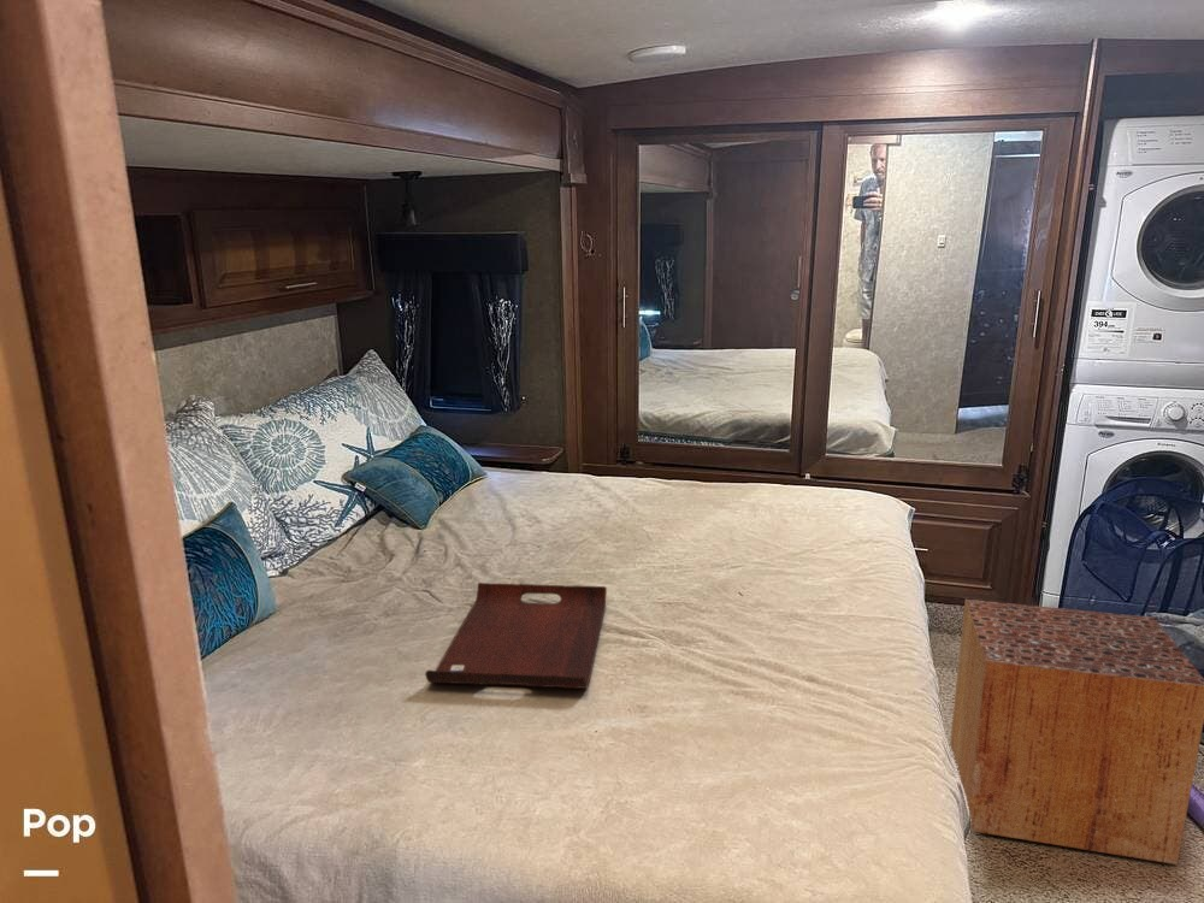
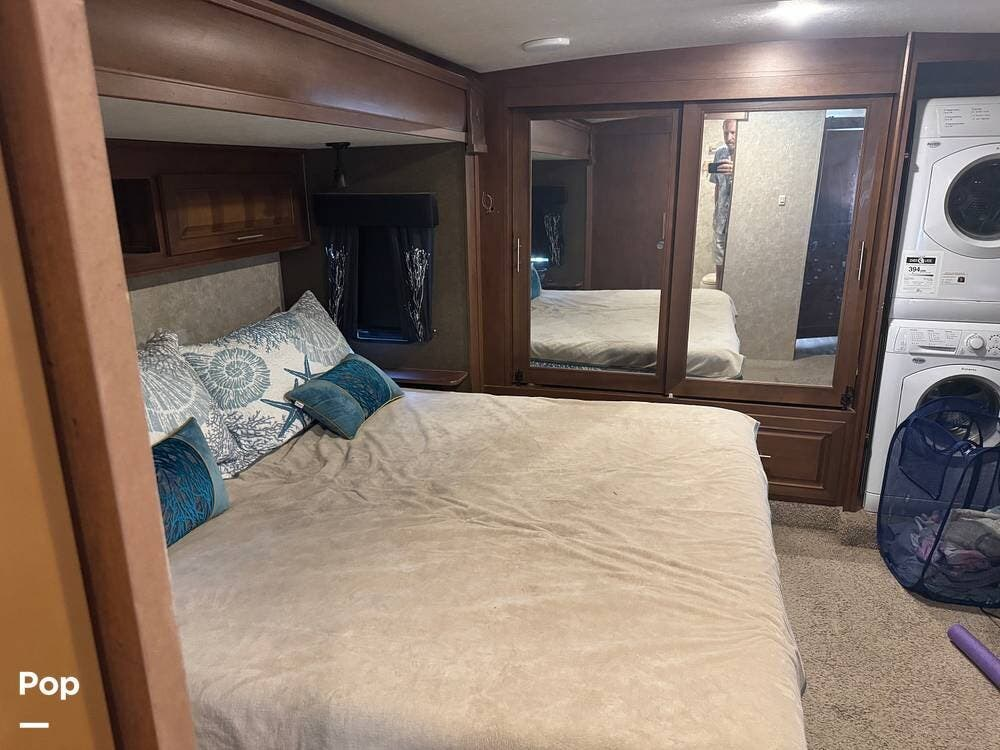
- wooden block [949,598,1204,866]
- serving tray [424,582,608,690]
